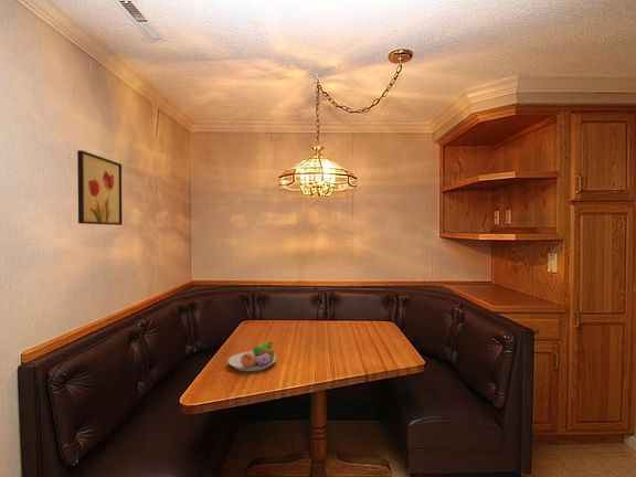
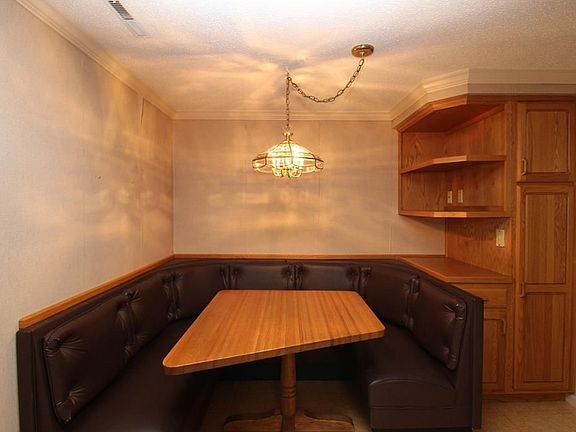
- wall art [76,149,123,226]
- fruit bowl [227,341,278,372]
